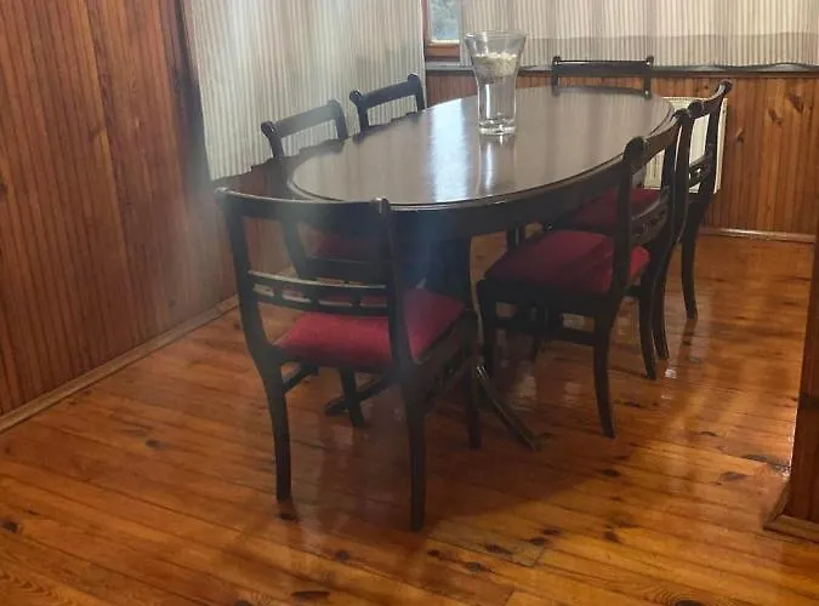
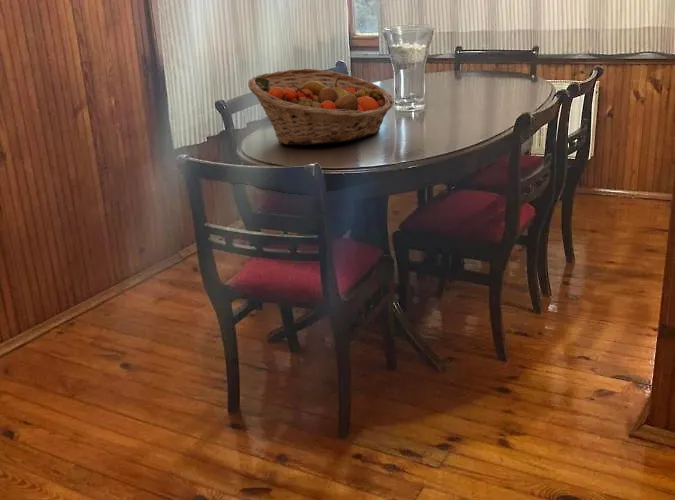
+ fruit basket [247,68,395,146]
